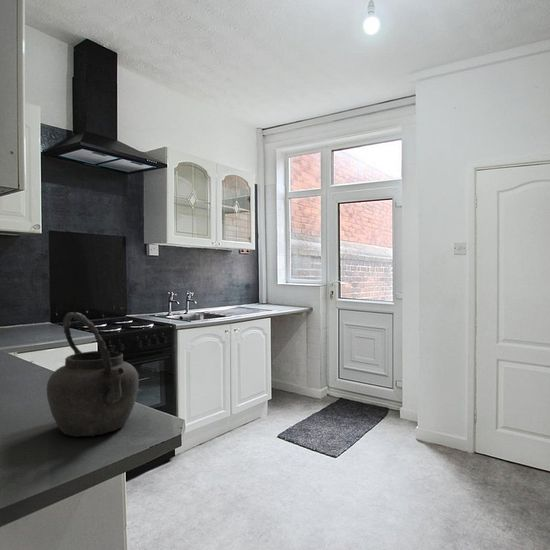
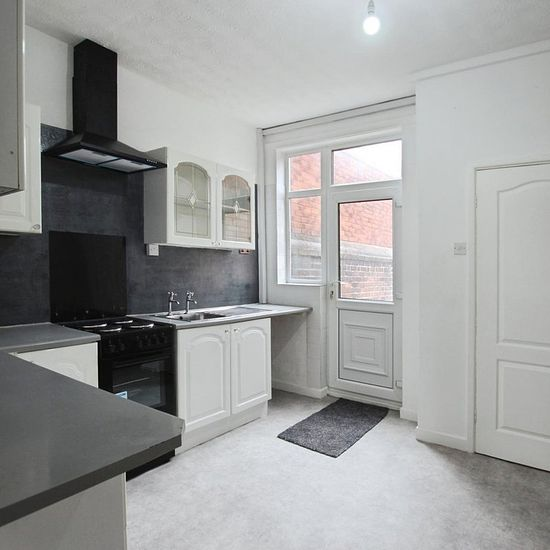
- kettle [46,311,140,438]
